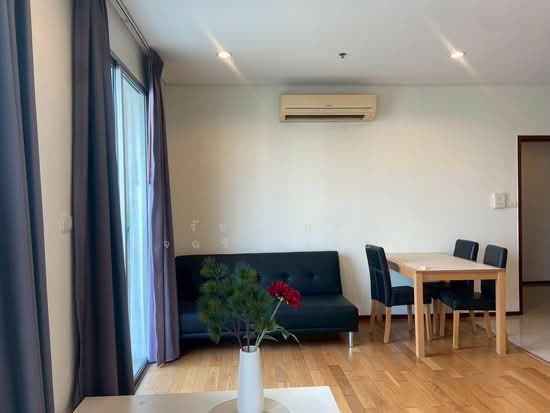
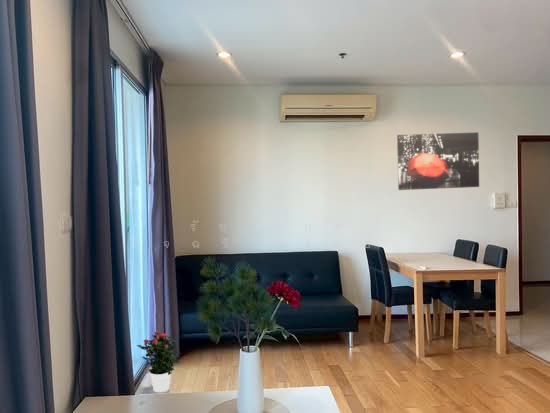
+ potted flower [136,330,181,393]
+ wall art [396,131,480,191]
